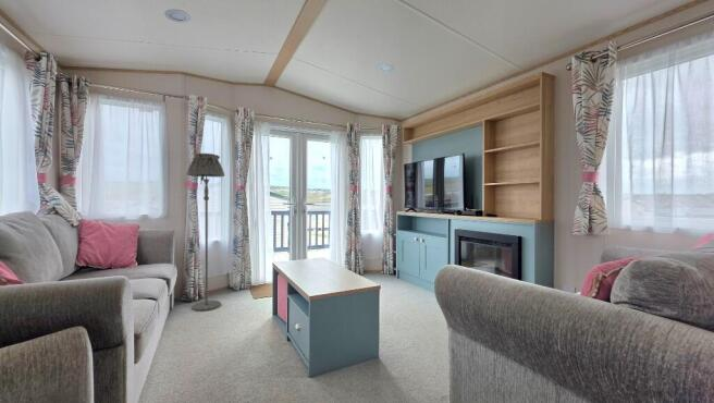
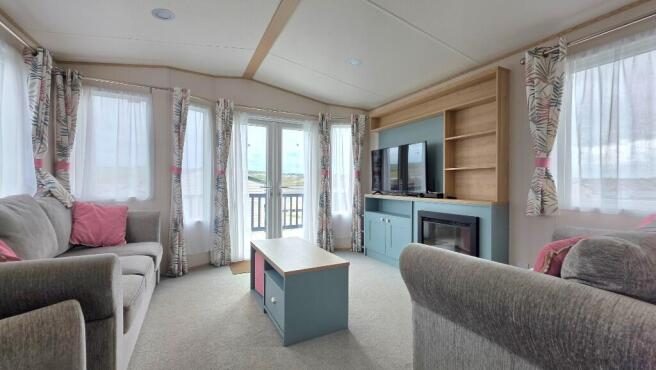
- floor lamp [186,152,225,313]
